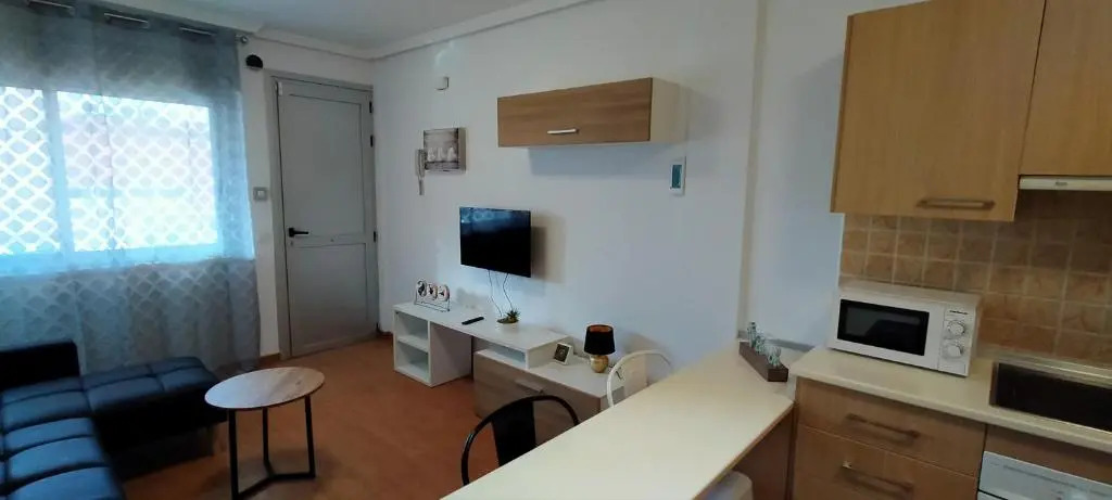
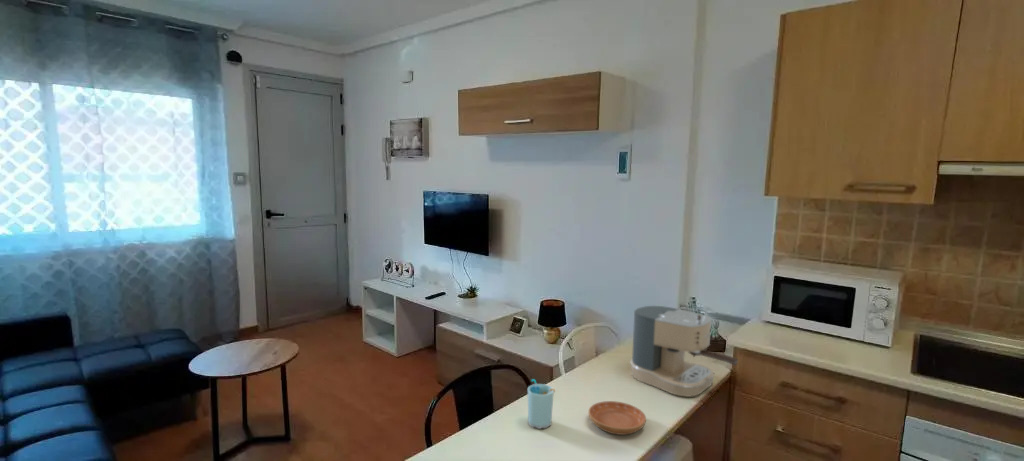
+ cup [527,378,556,430]
+ coffee maker [629,305,739,398]
+ saucer [588,400,647,436]
